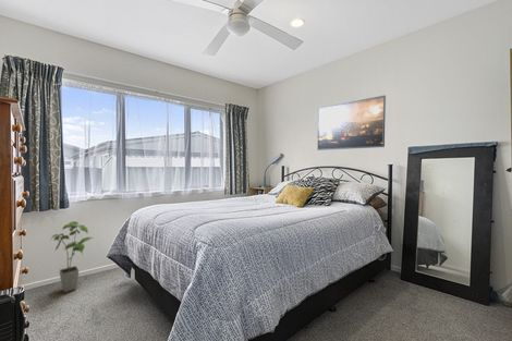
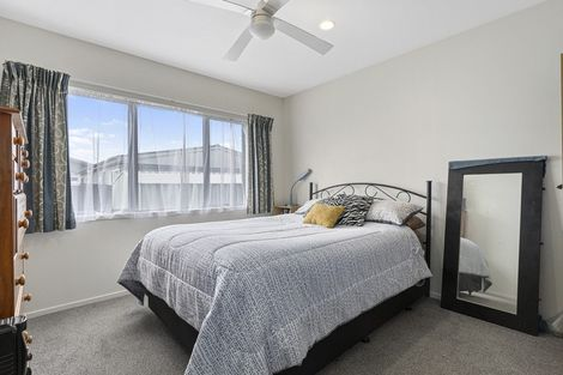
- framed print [317,95,387,151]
- house plant [50,220,94,293]
